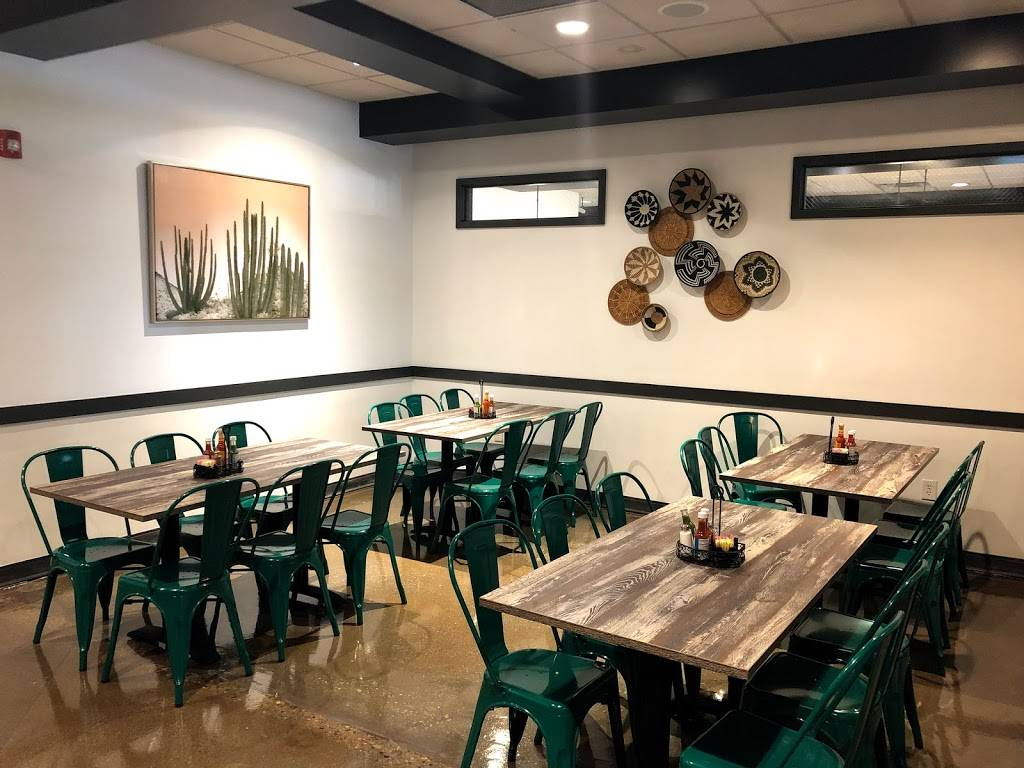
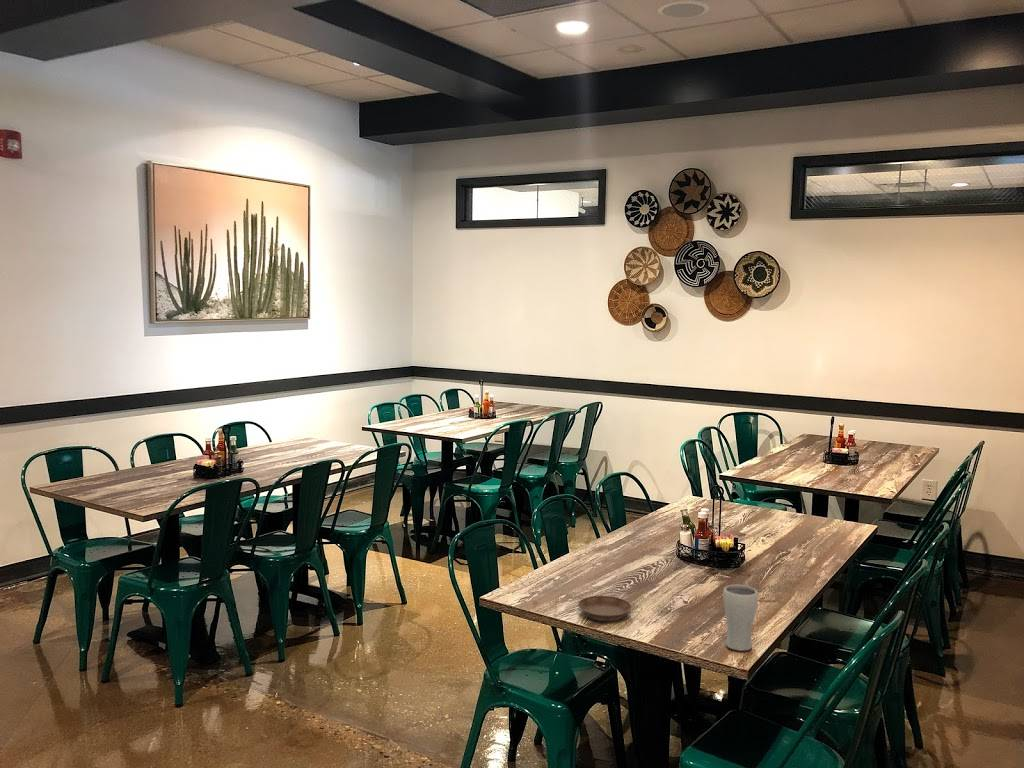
+ drinking glass [722,584,759,652]
+ saucer [577,595,632,622]
